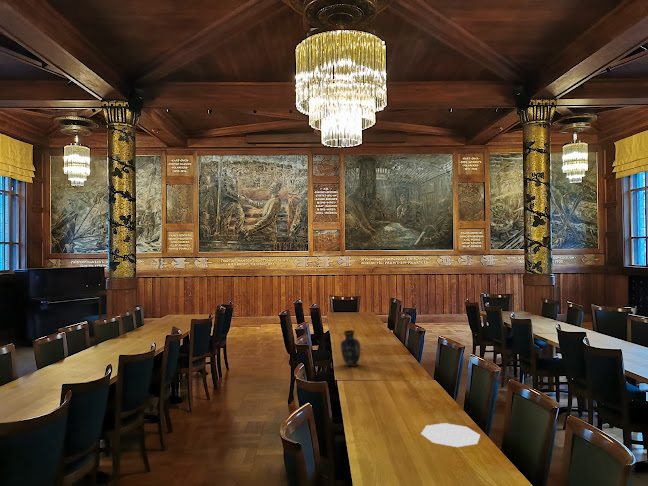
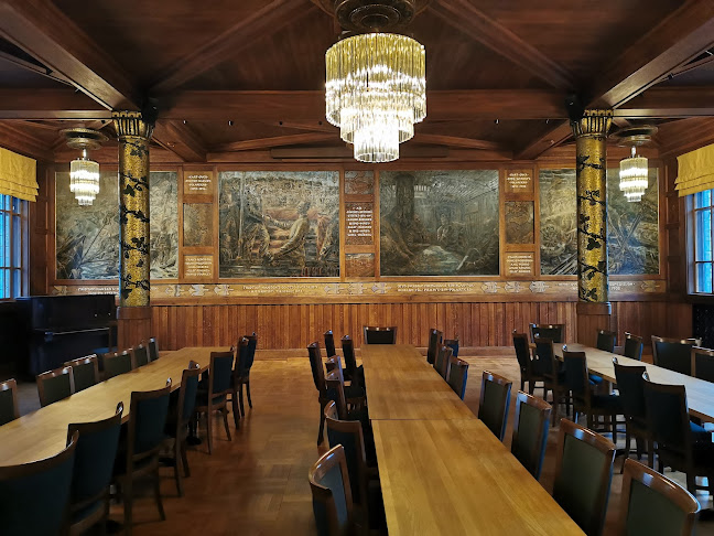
- plate [420,422,481,448]
- vase [340,329,361,367]
